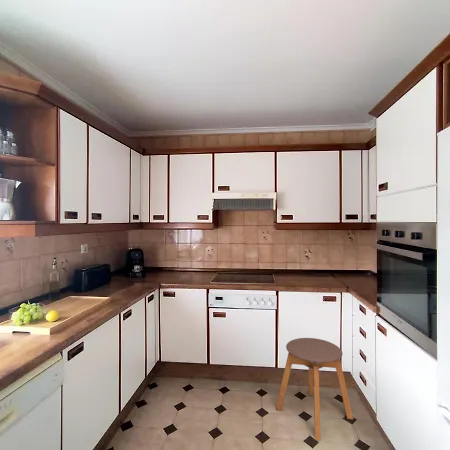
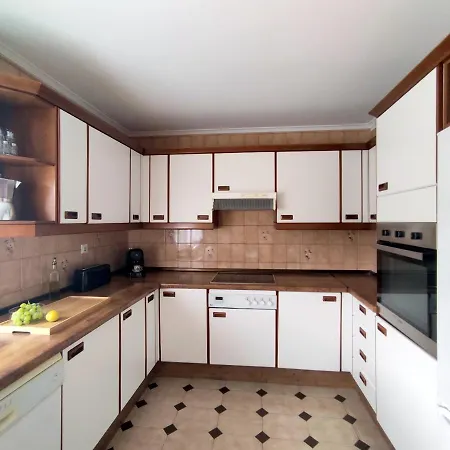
- stool [275,337,354,441]
